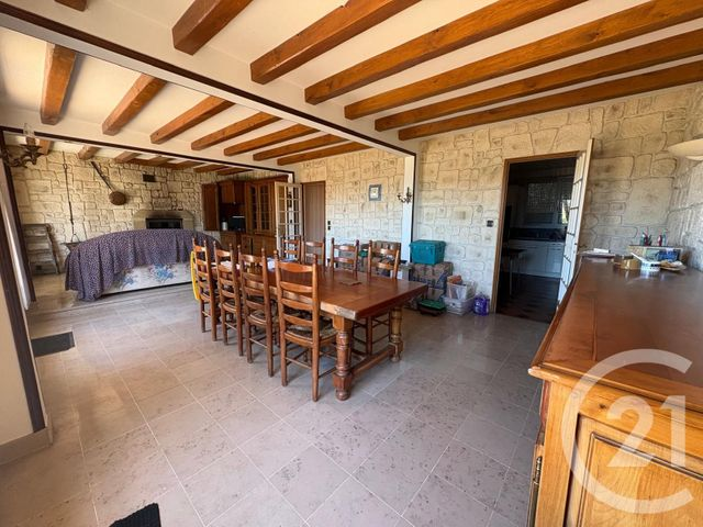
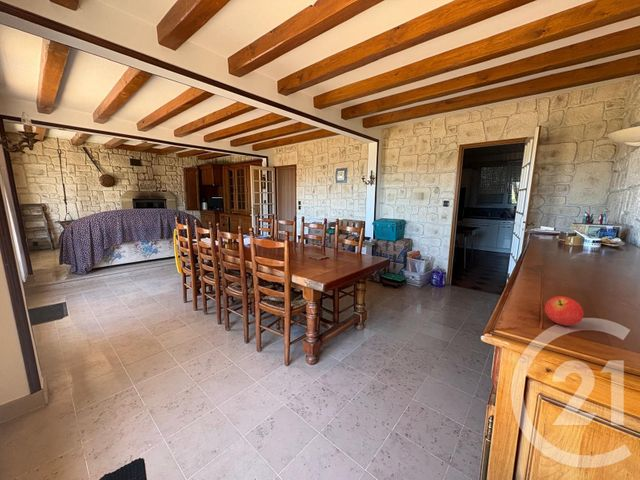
+ fruit [544,295,584,327]
